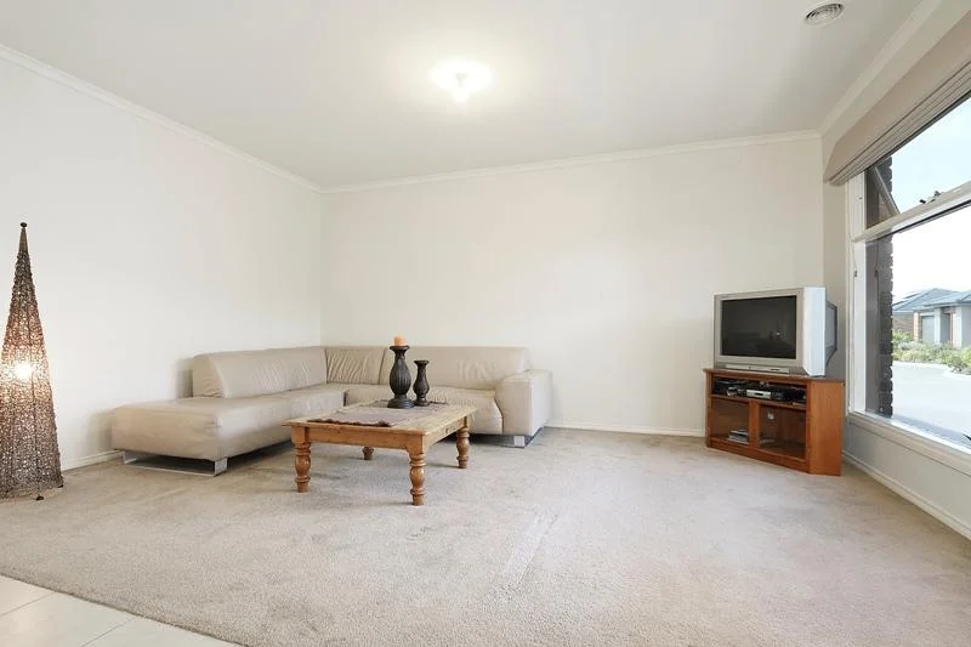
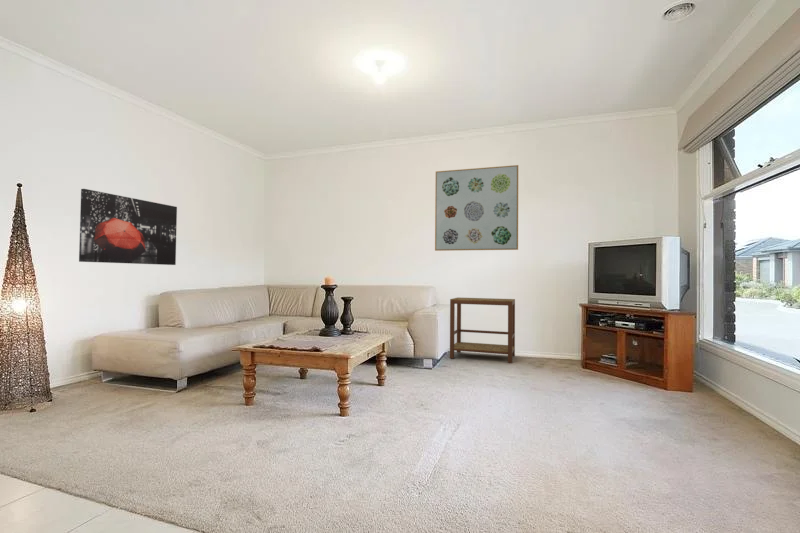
+ wall art [78,188,178,266]
+ side table [449,297,516,364]
+ wall art [434,164,519,252]
